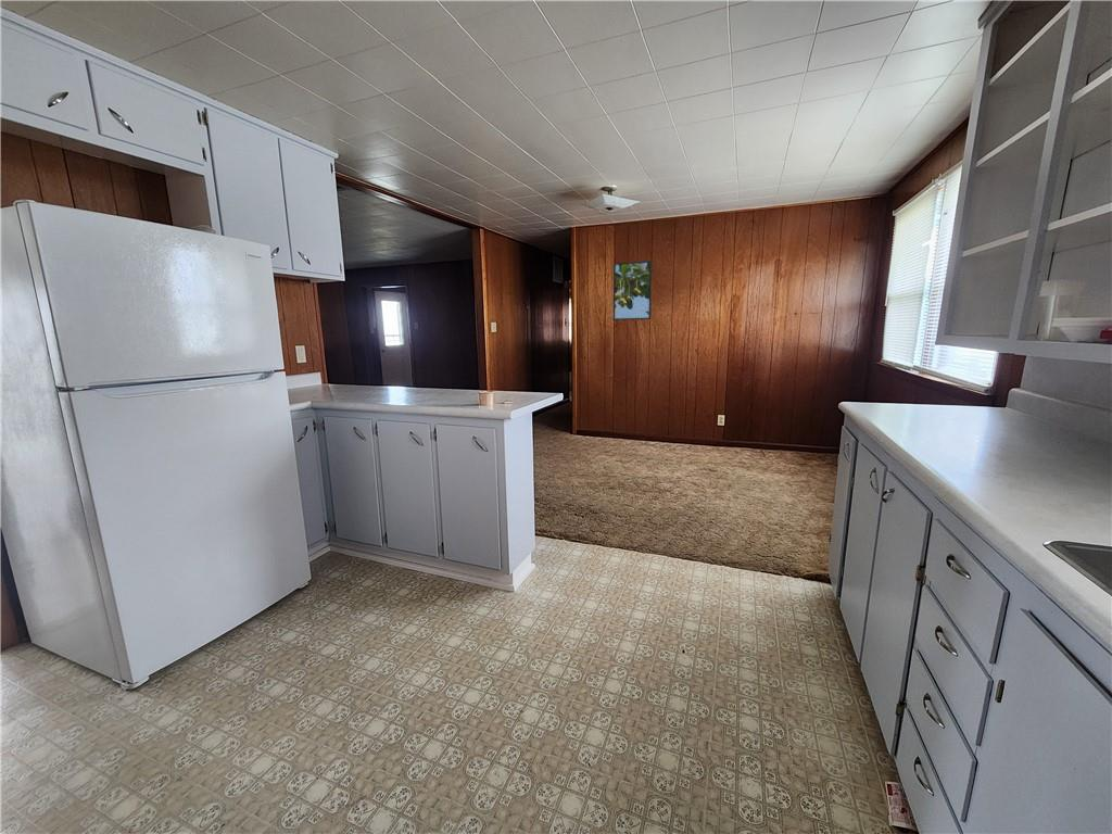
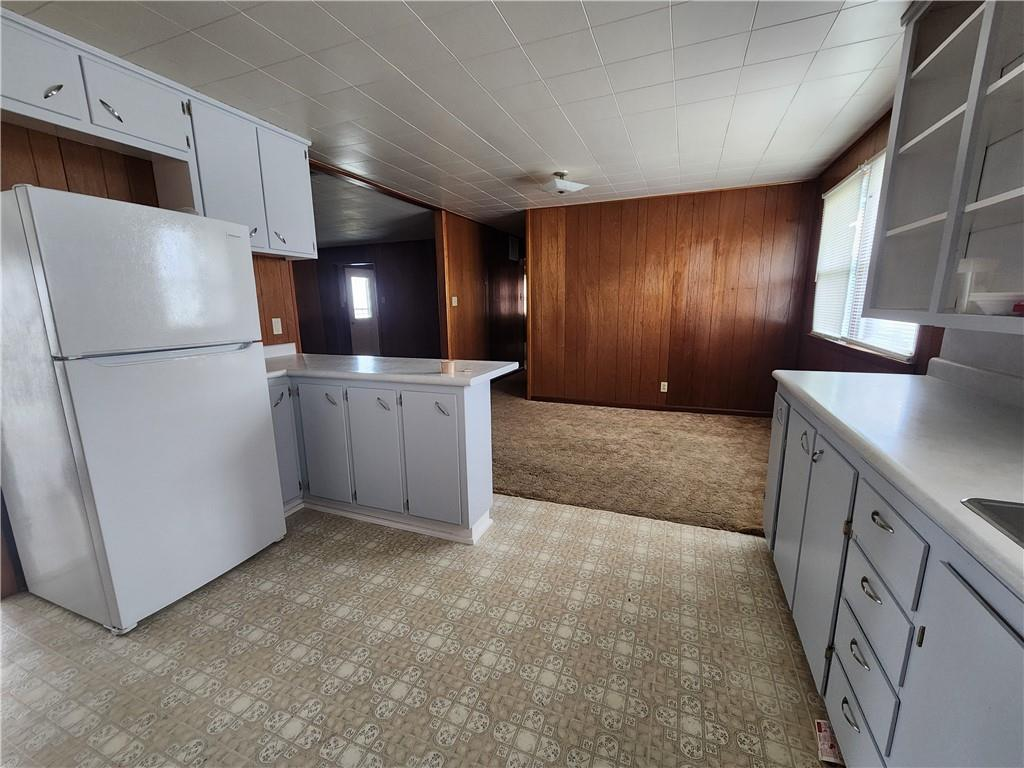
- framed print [612,260,653,321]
